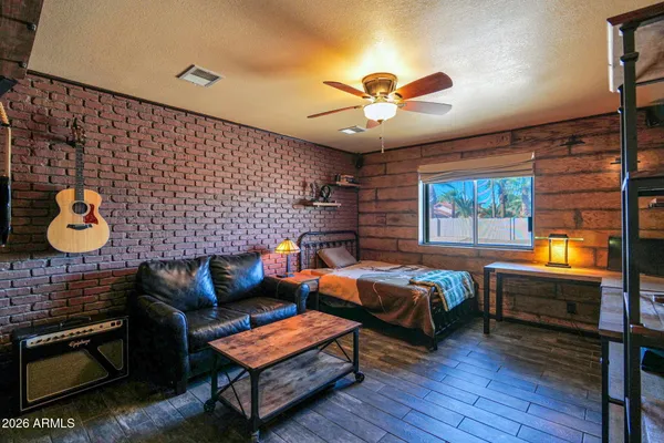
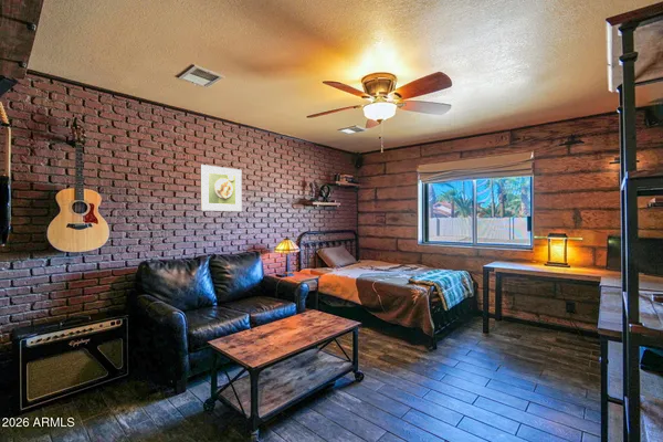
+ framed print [200,164,243,212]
